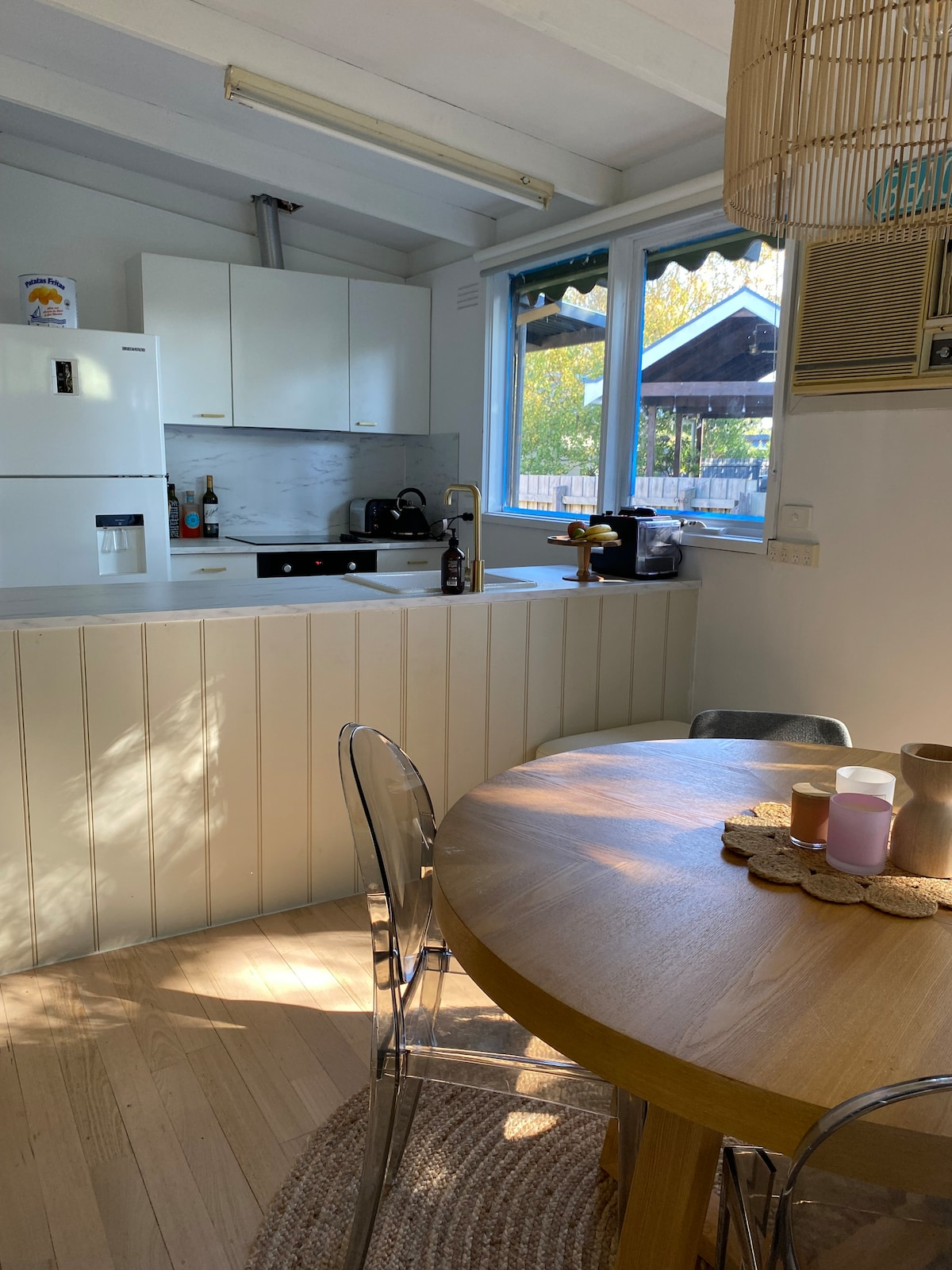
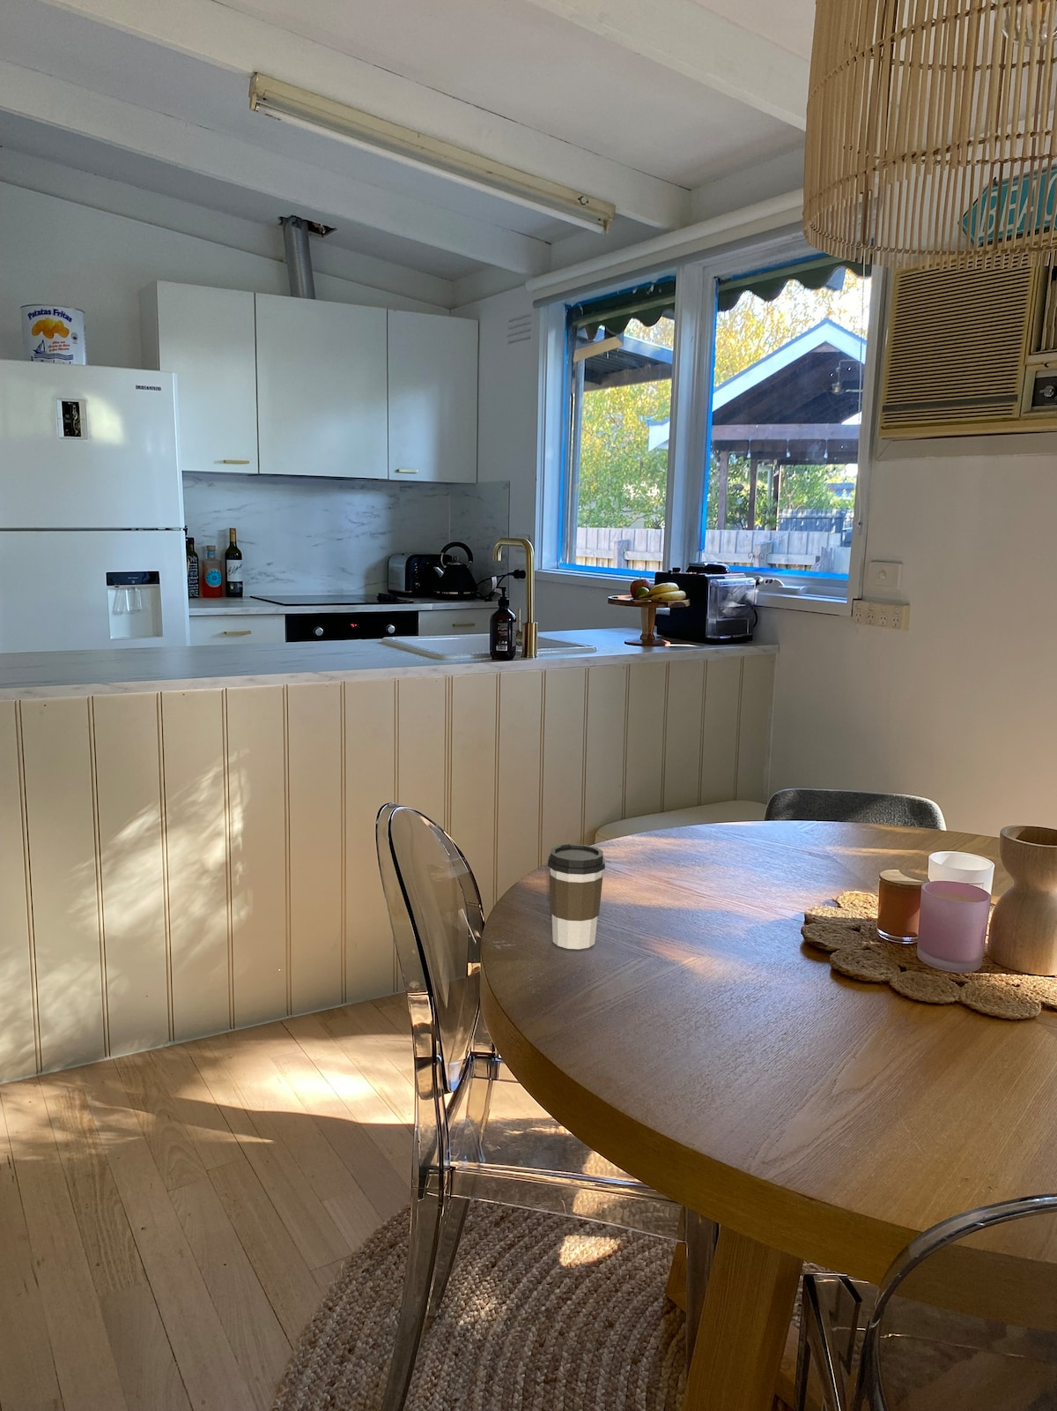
+ coffee cup [547,843,606,950]
